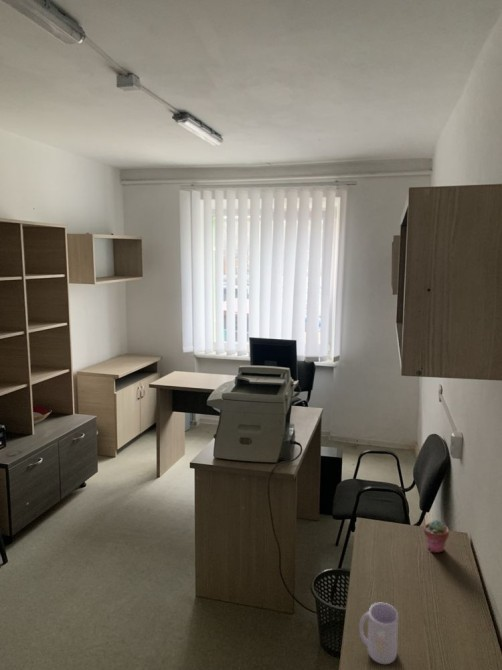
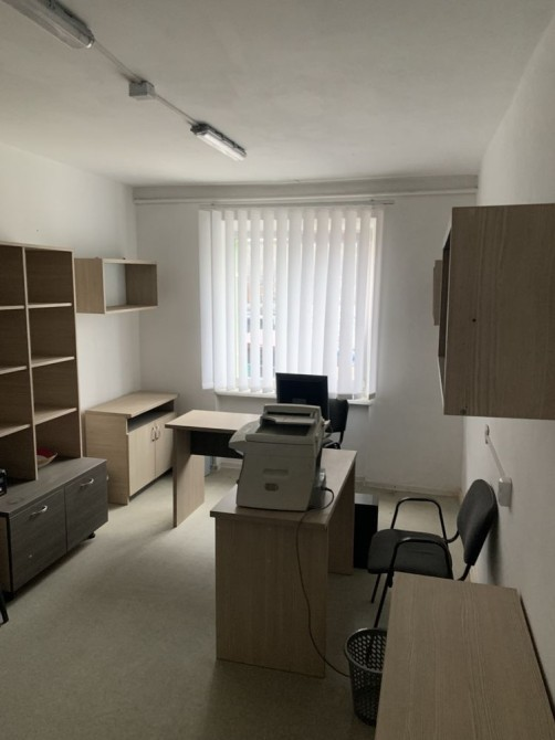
- potted succulent [423,519,450,554]
- mug [358,602,399,665]
